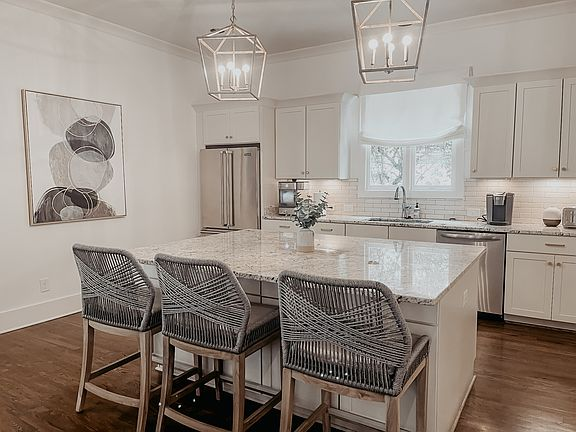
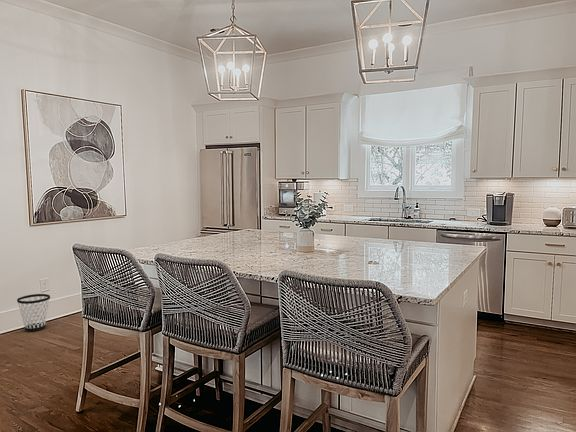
+ wastebasket [16,293,51,333]
